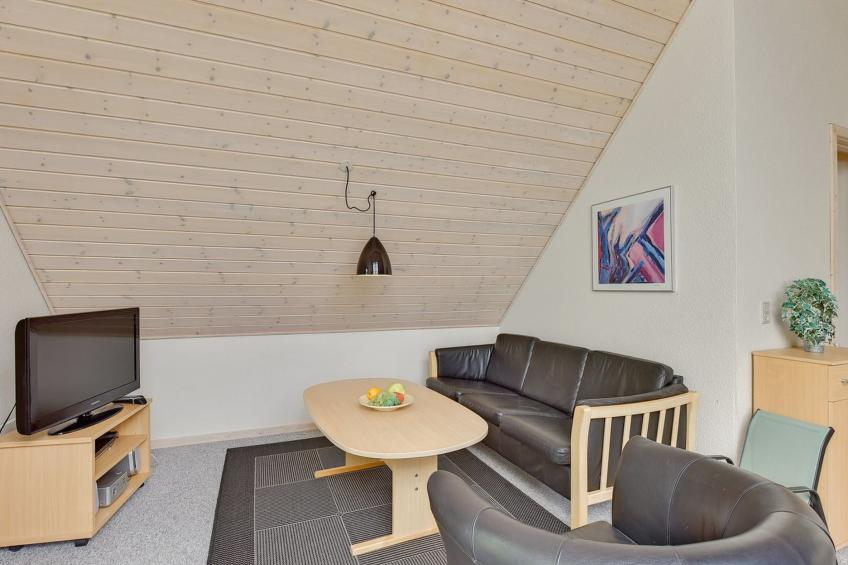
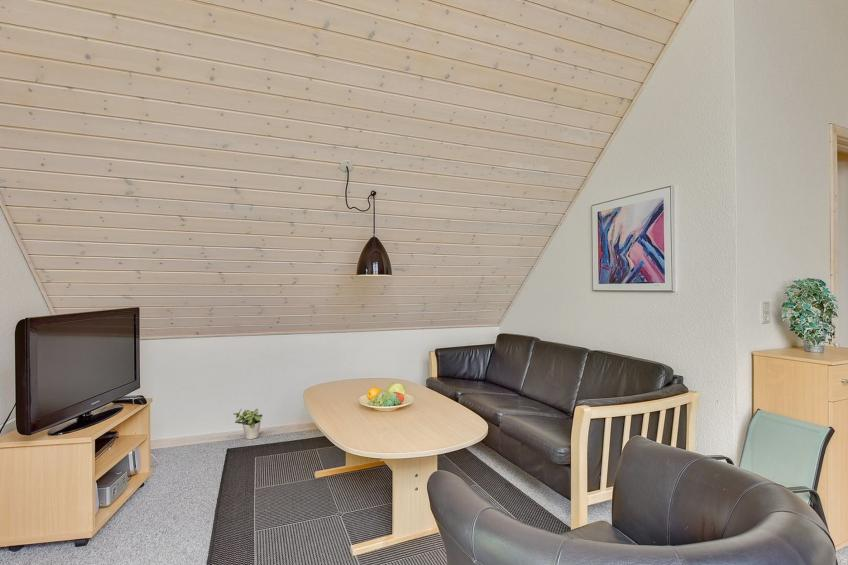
+ potted plant [233,408,264,440]
